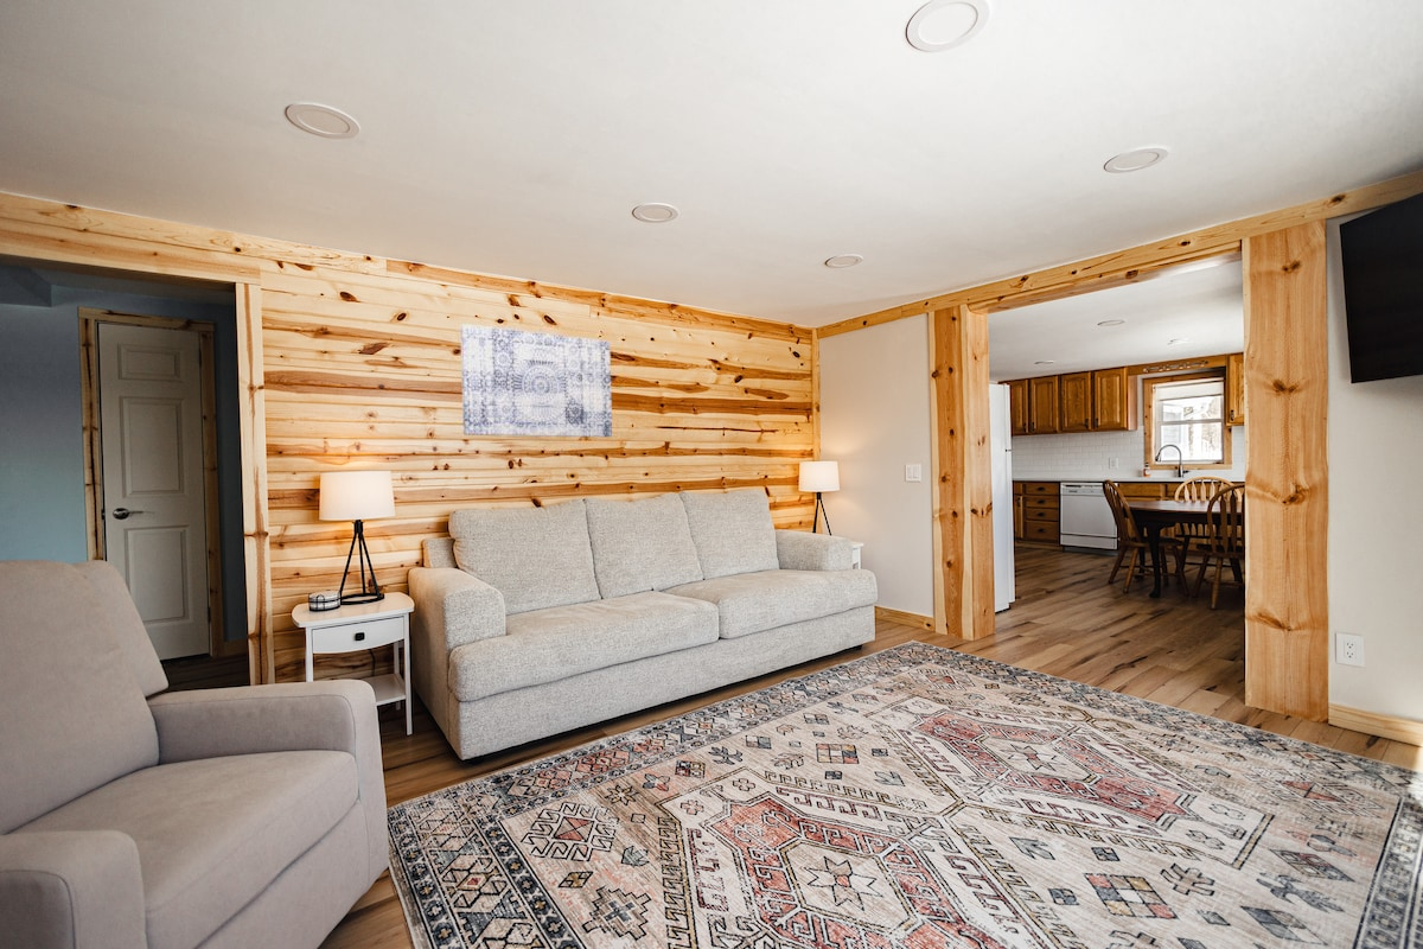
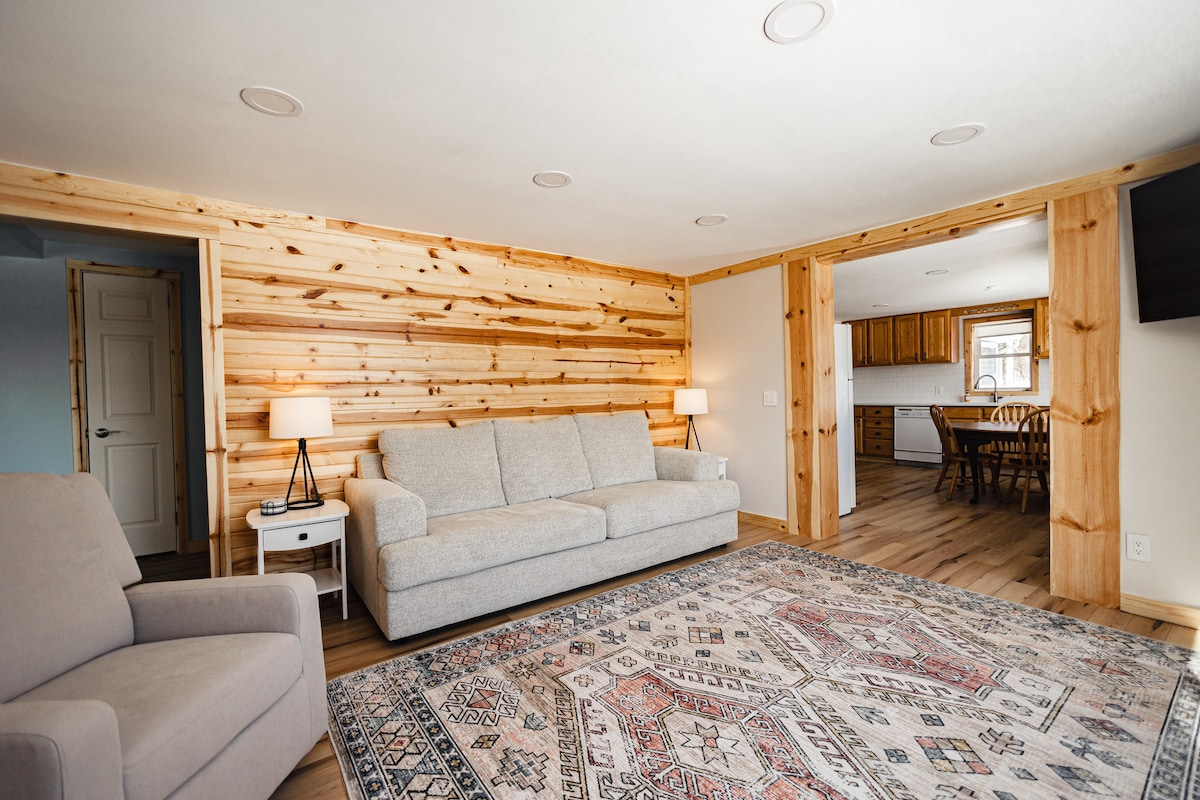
- wall art [459,323,613,438]
